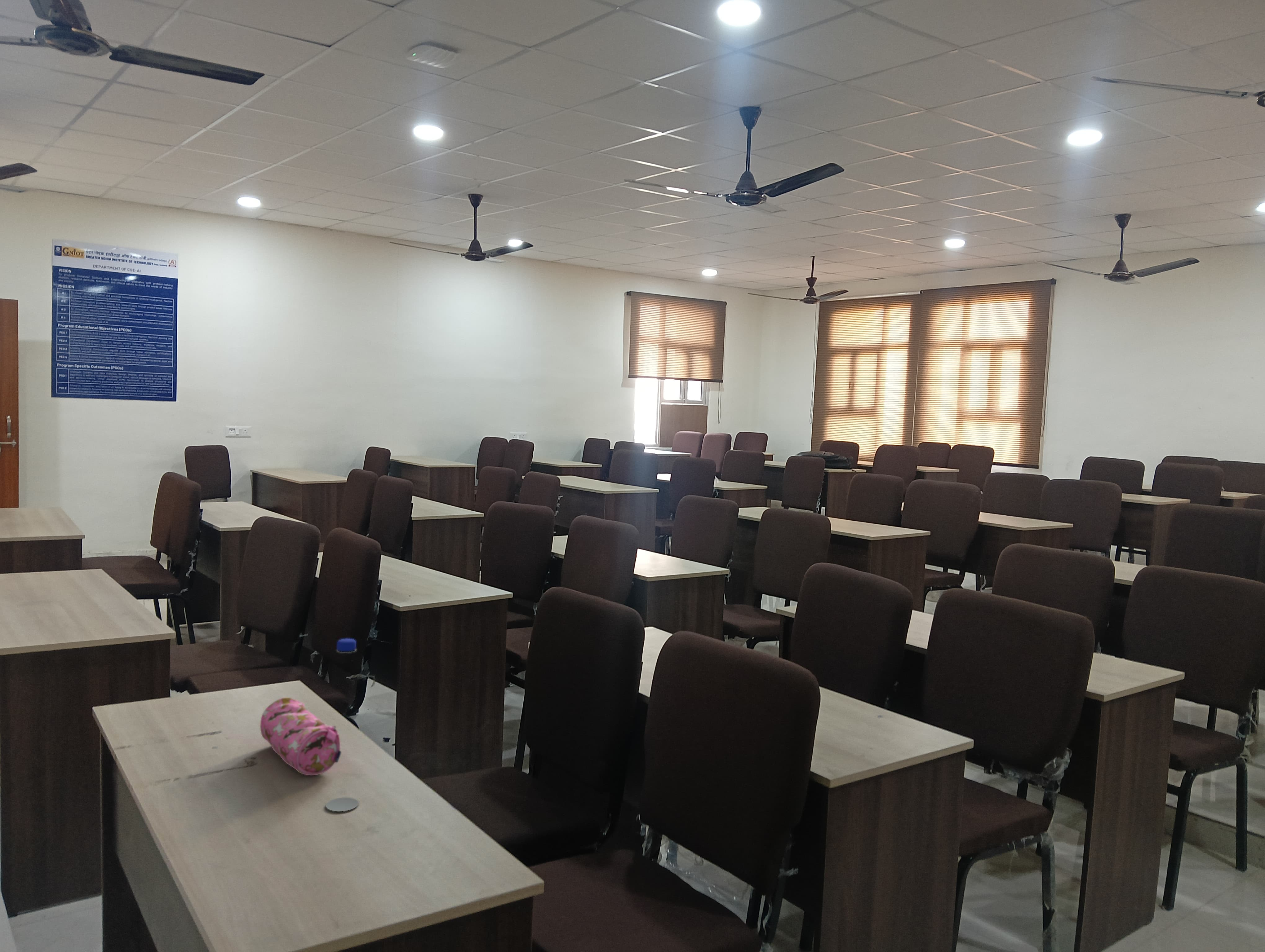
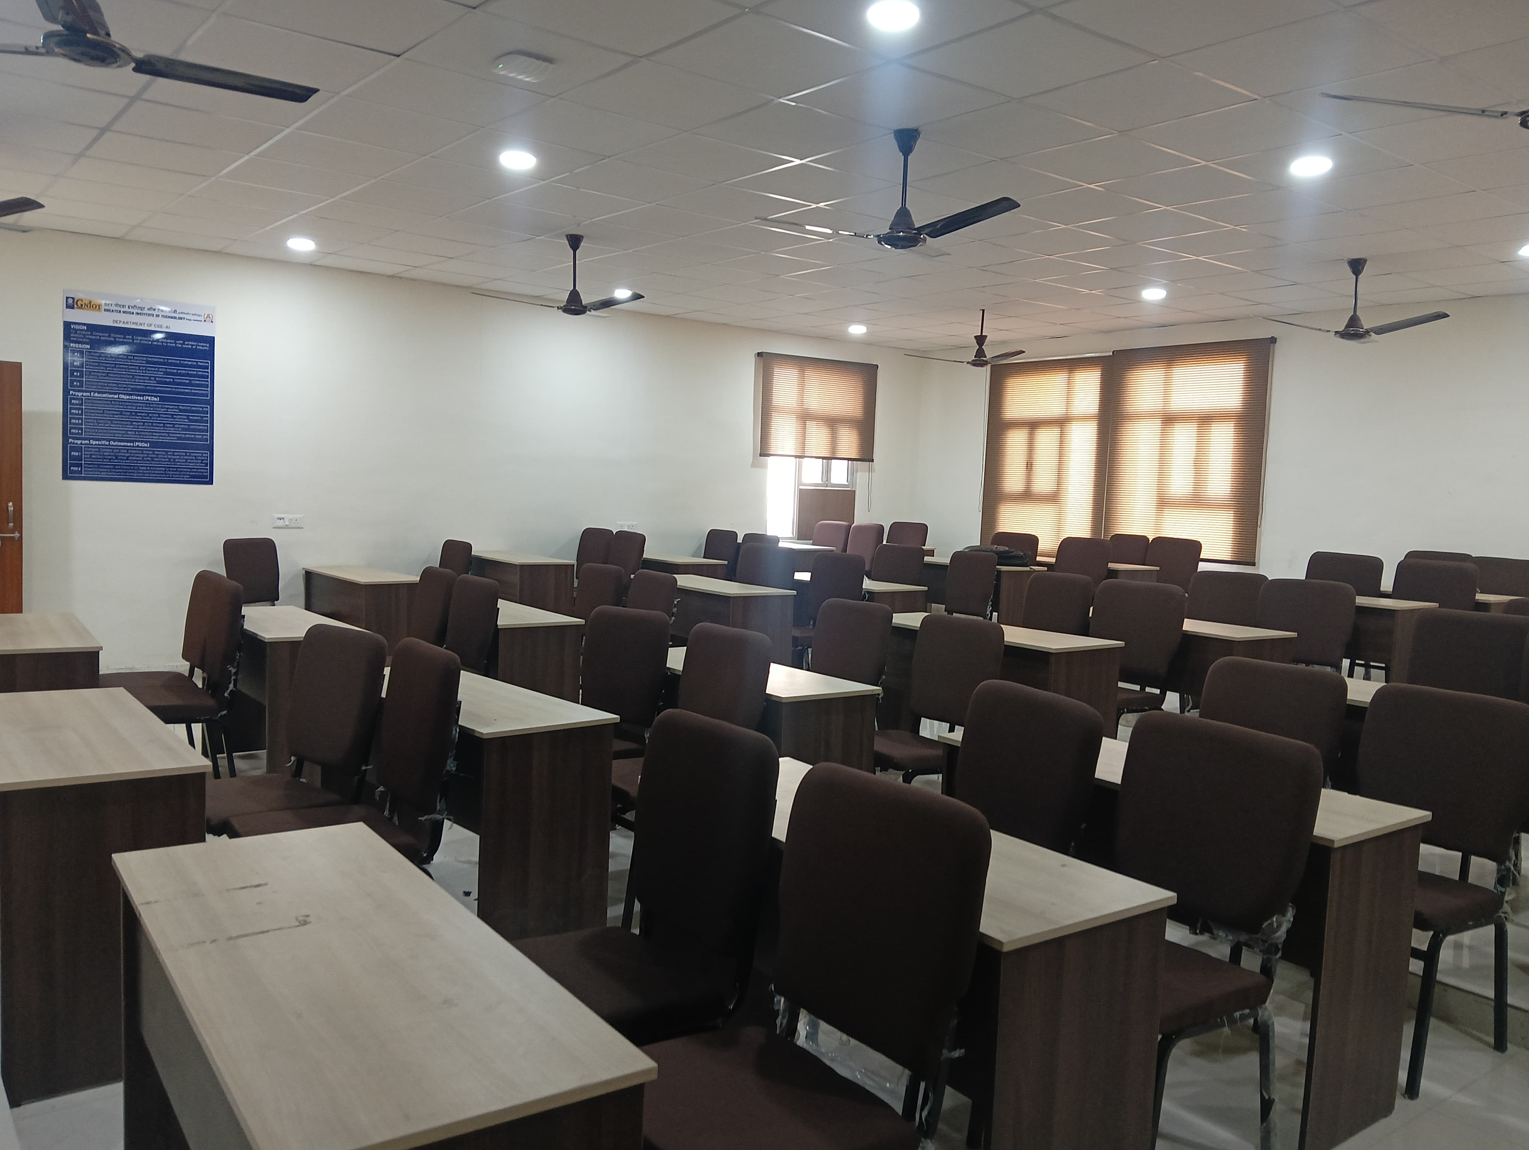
- water bottle [326,638,359,812]
- pencil case [260,697,342,776]
